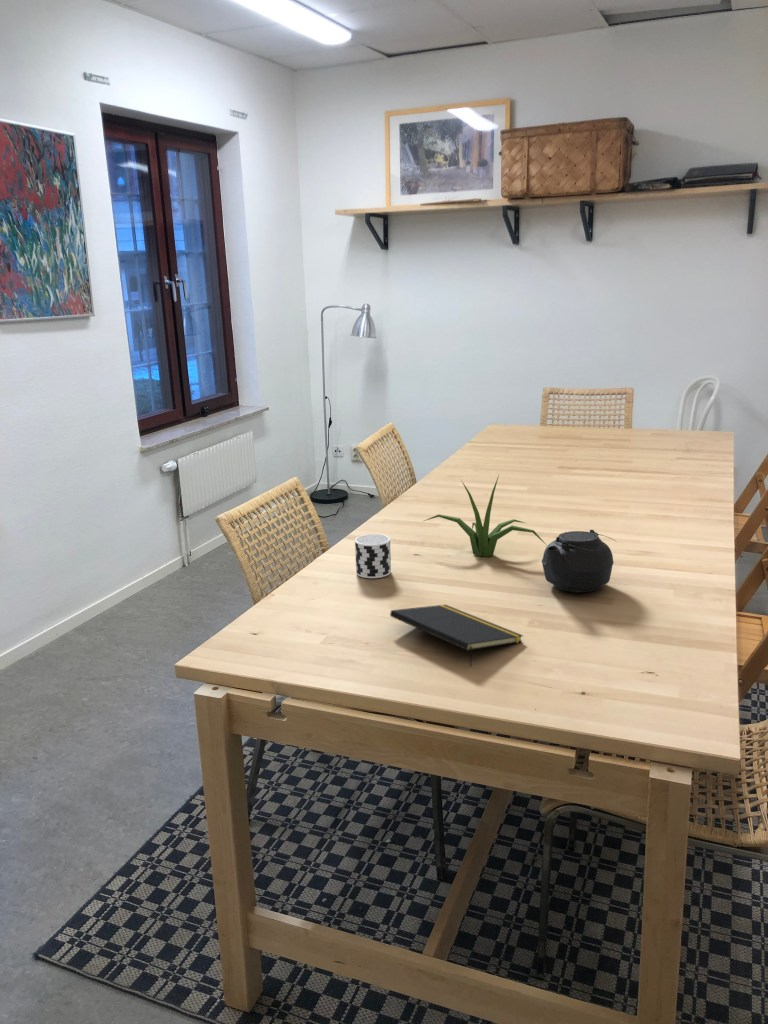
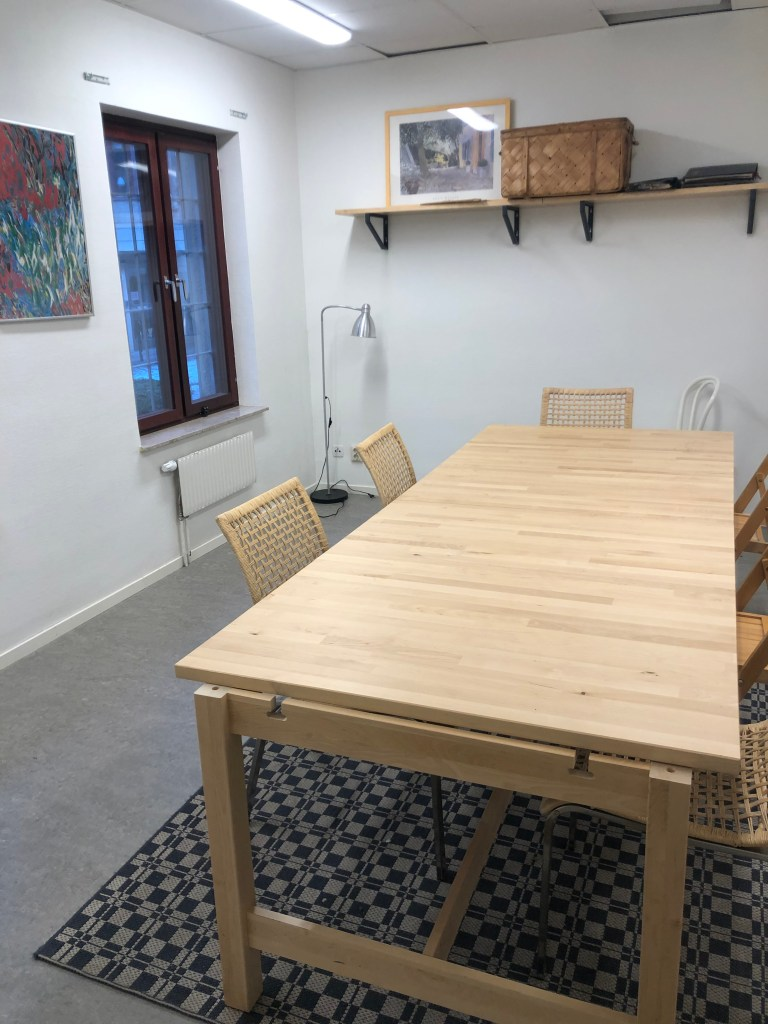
- plant [423,474,546,558]
- cup [354,533,392,579]
- teapot [541,529,616,593]
- notepad [389,604,524,668]
